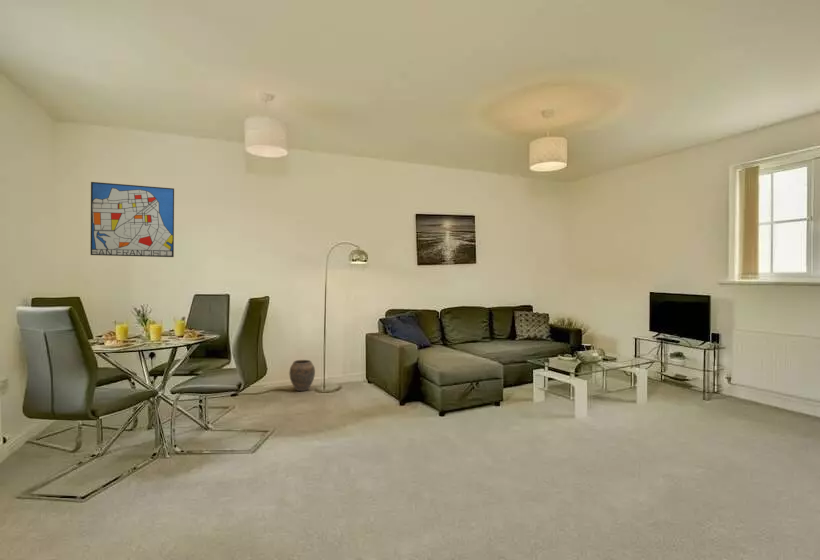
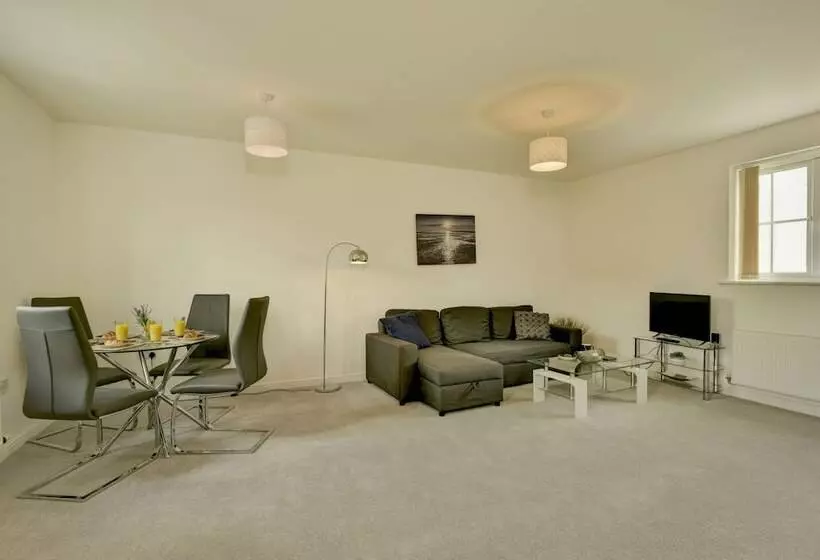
- wall art [90,181,175,258]
- vase [288,359,316,392]
